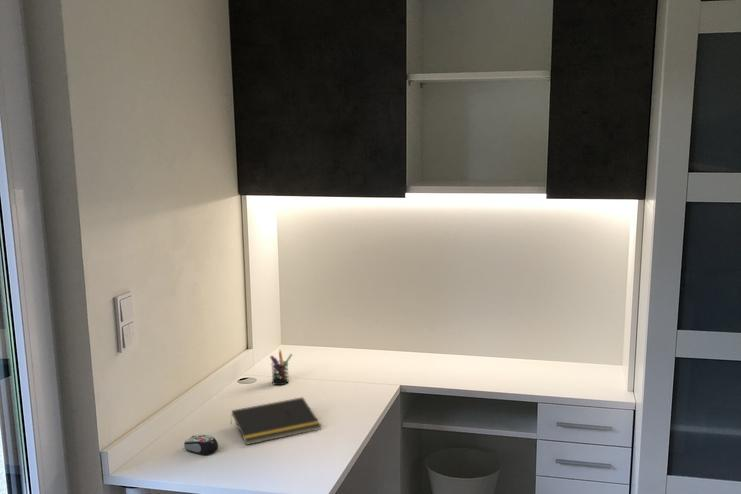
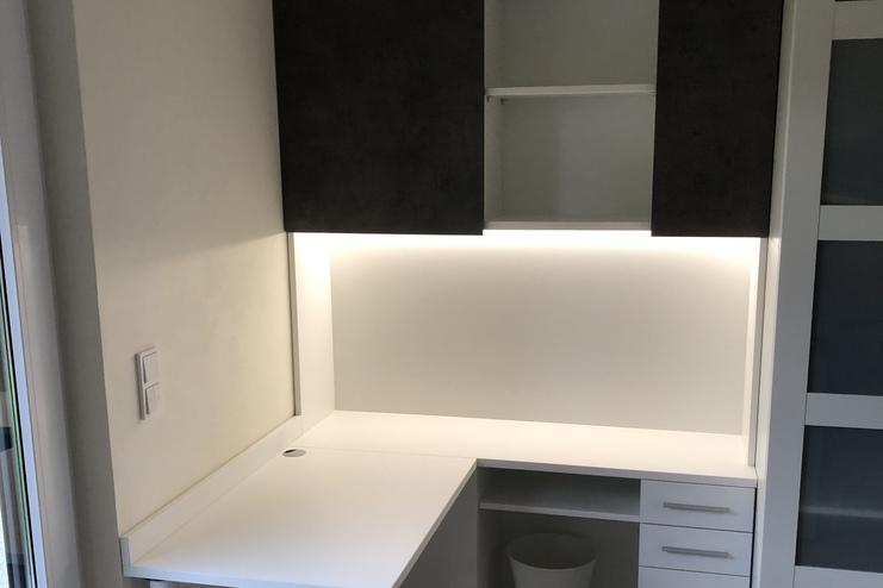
- notepad [229,396,322,446]
- pen holder [269,348,293,386]
- computer mouse [183,434,219,456]
